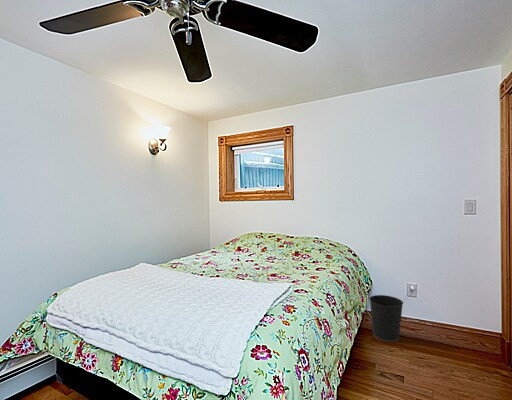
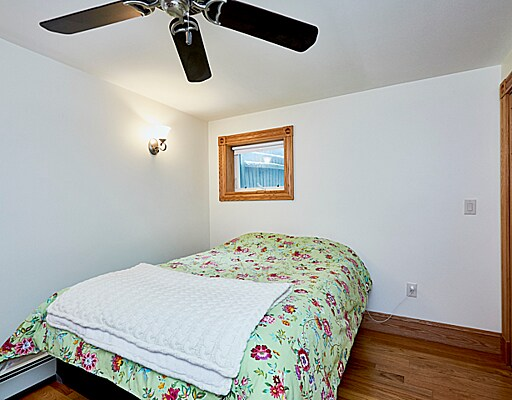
- wastebasket [368,294,404,343]
